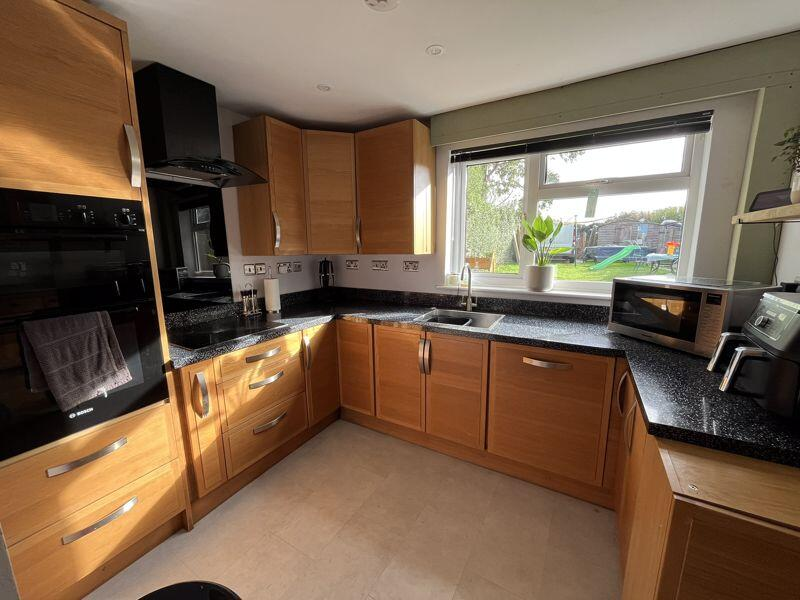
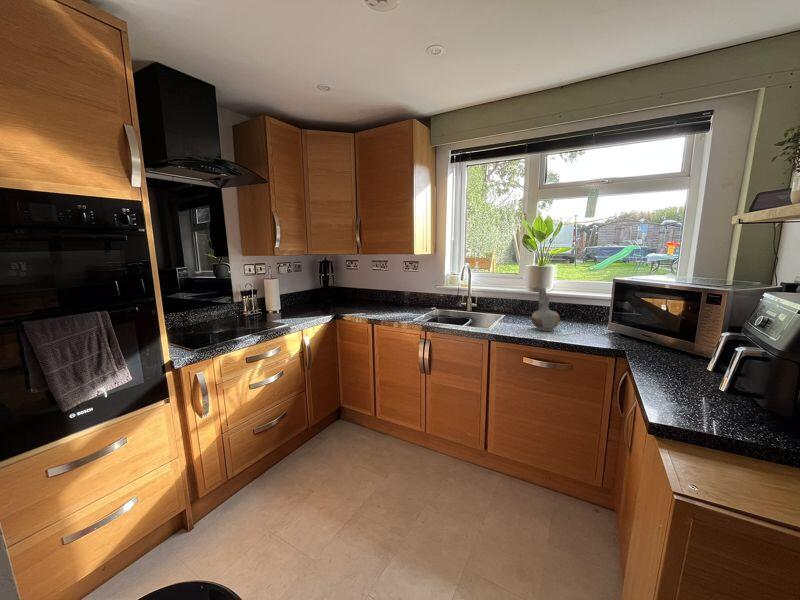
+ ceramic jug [530,285,560,332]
